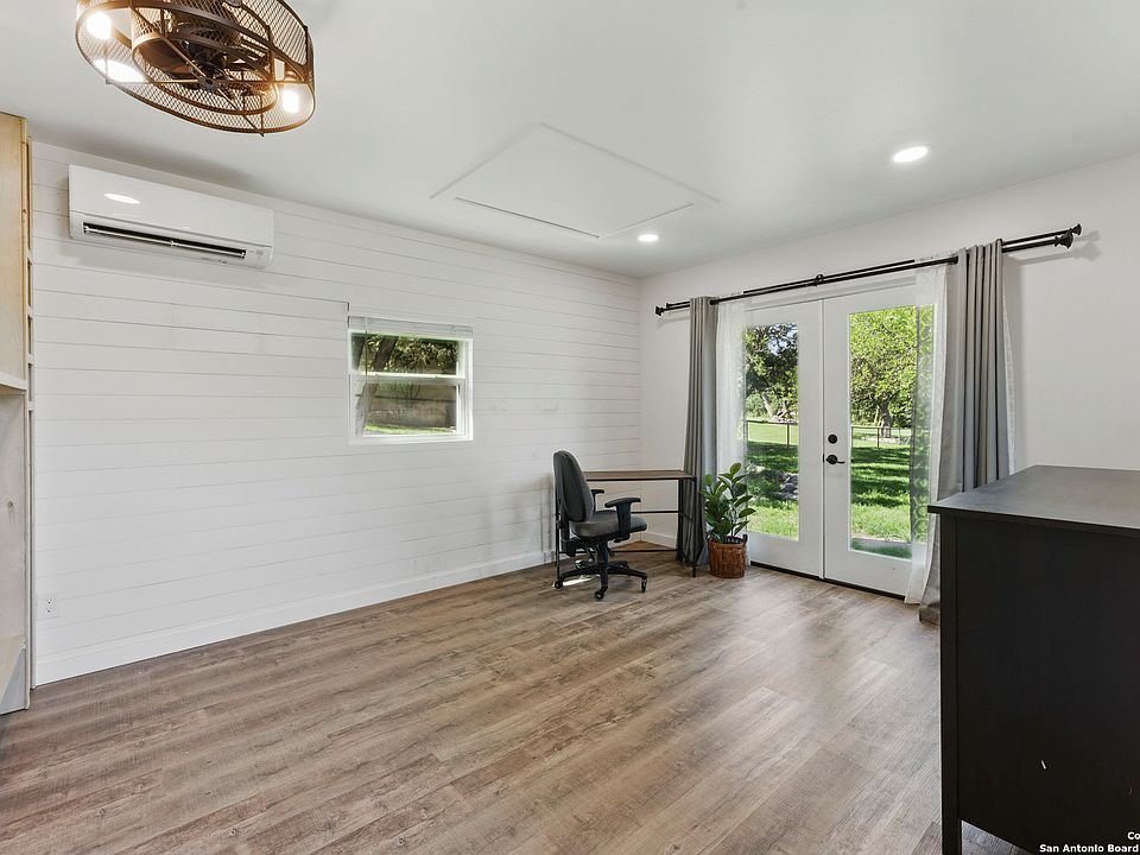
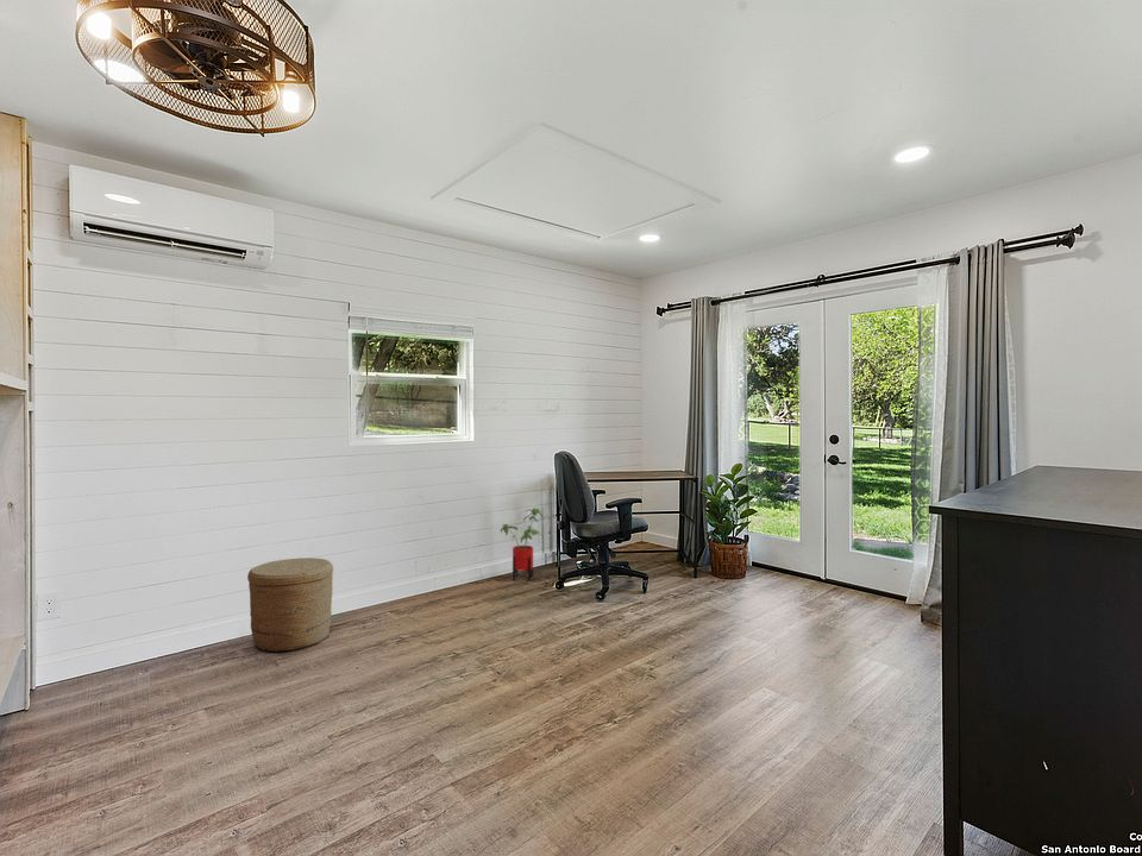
+ house plant [500,506,545,583]
+ woven basket [246,556,334,653]
